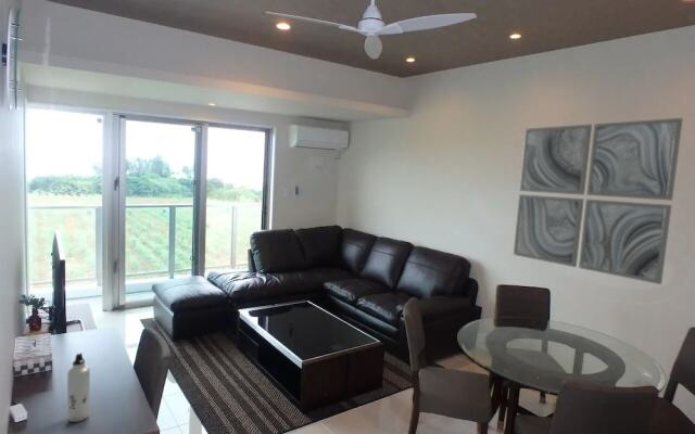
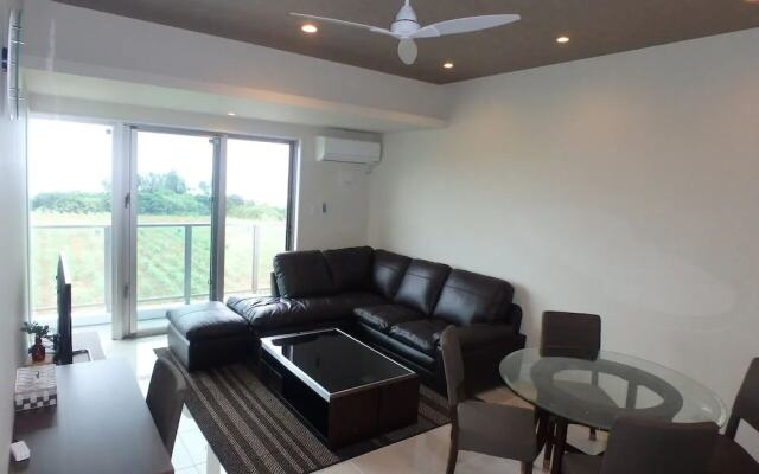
- wall art [513,117,684,285]
- water bottle [66,352,91,423]
